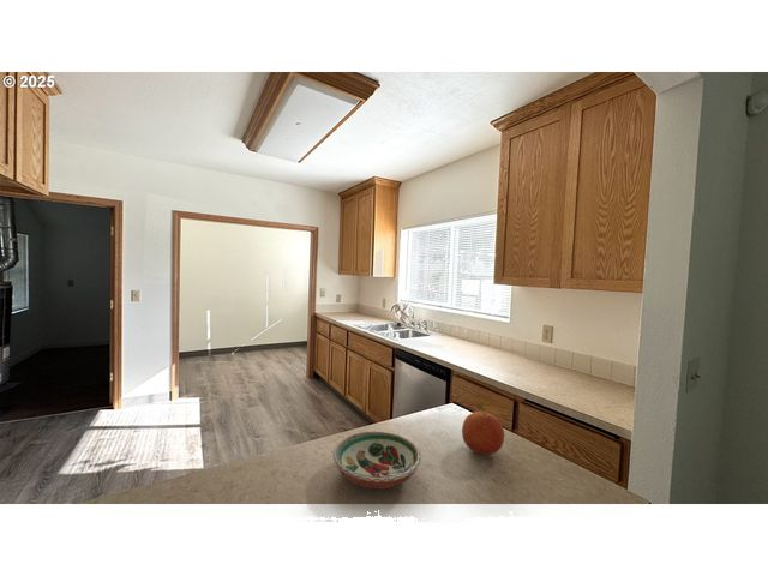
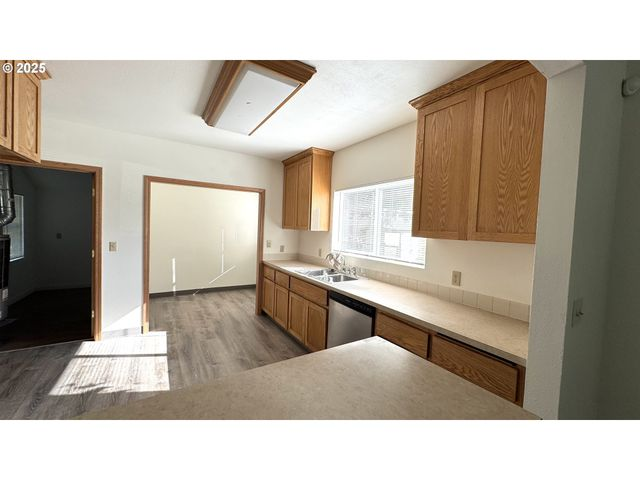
- fruit [461,410,505,456]
- decorative bowl [332,431,422,490]
